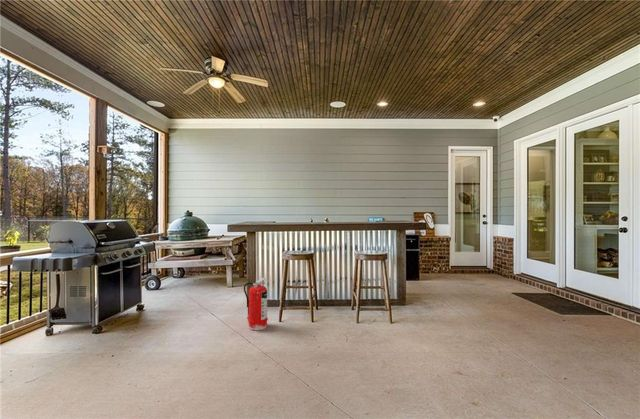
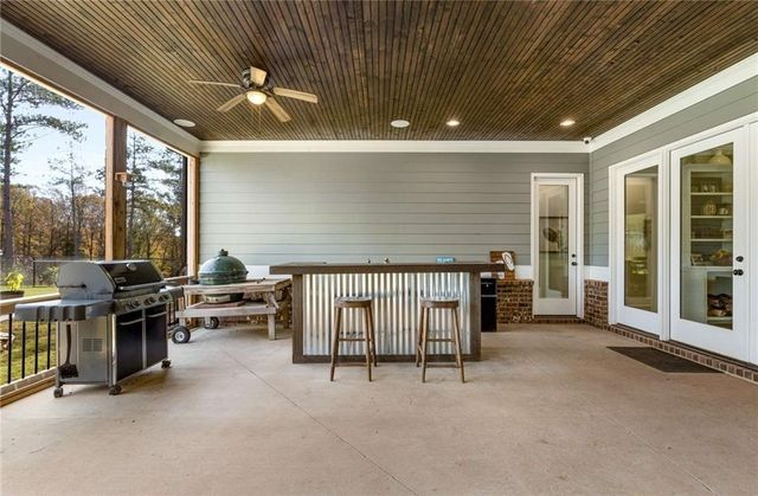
- fire extinguisher [243,277,269,331]
